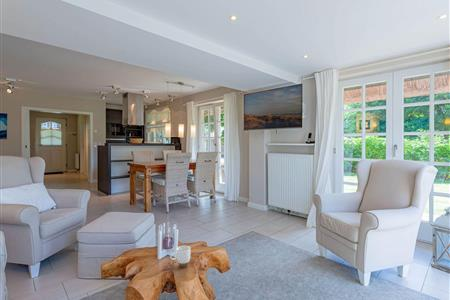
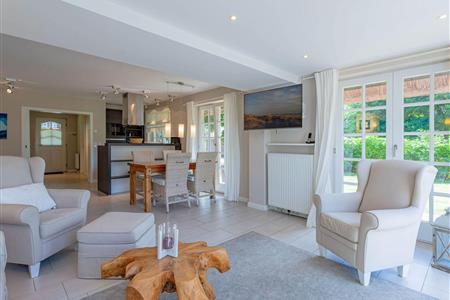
- mug [169,245,191,268]
